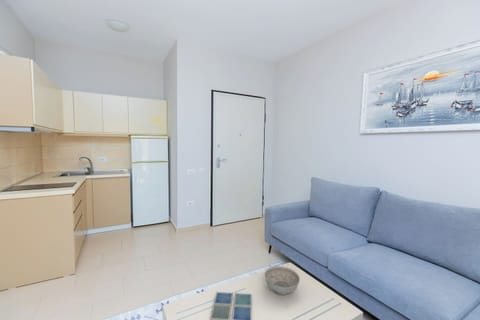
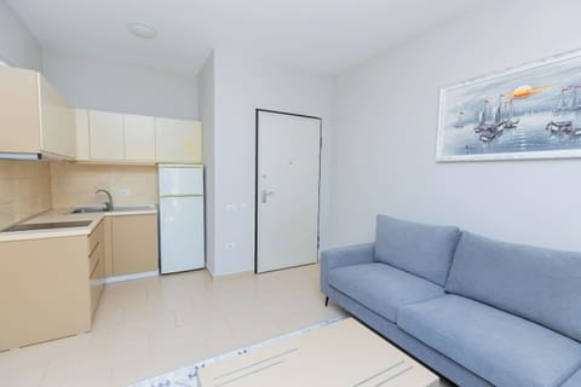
- drink coaster [209,291,253,320]
- decorative bowl [263,265,301,296]
